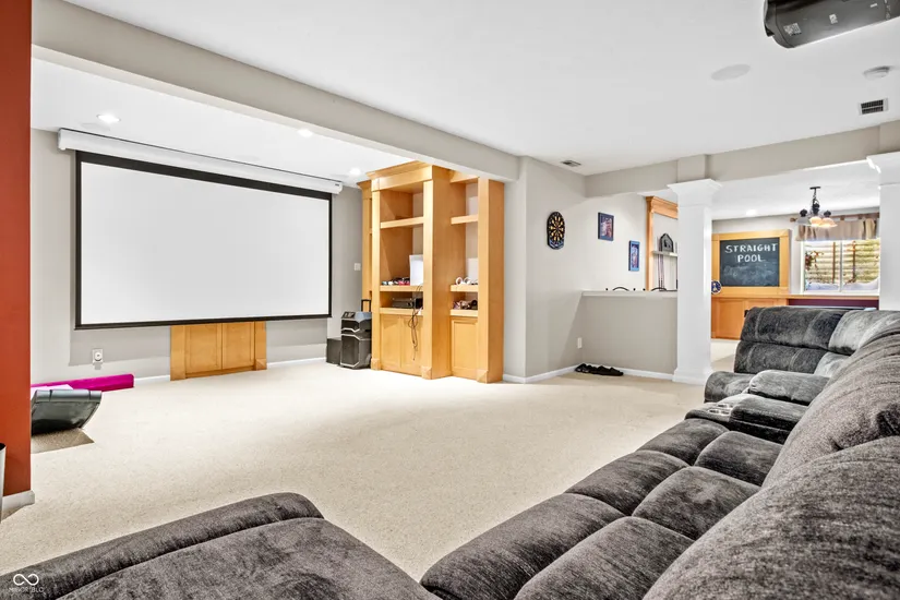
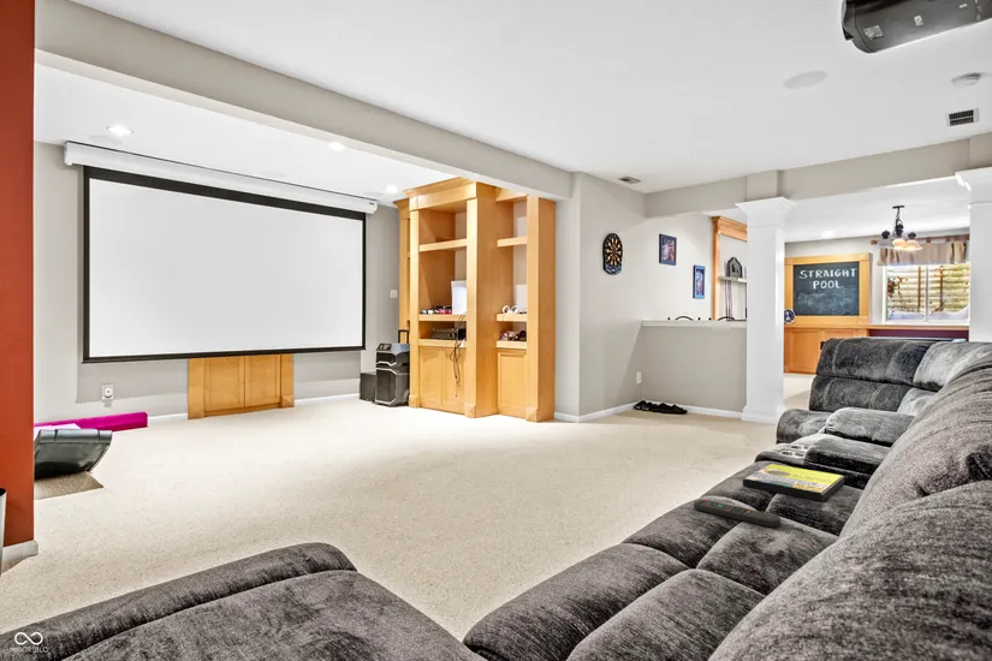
+ remote control [693,499,782,528]
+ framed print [742,463,845,502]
